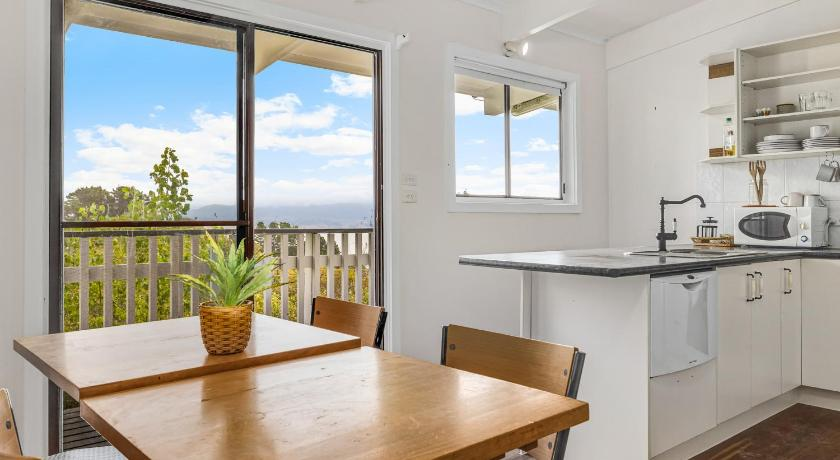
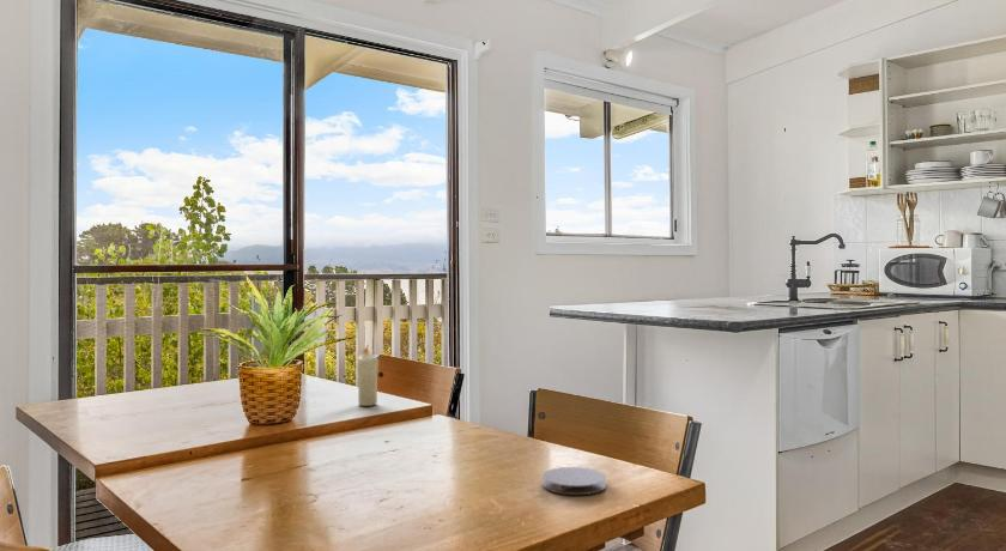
+ coaster [541,466,607,496]
+ candle [356,345,380,407]
